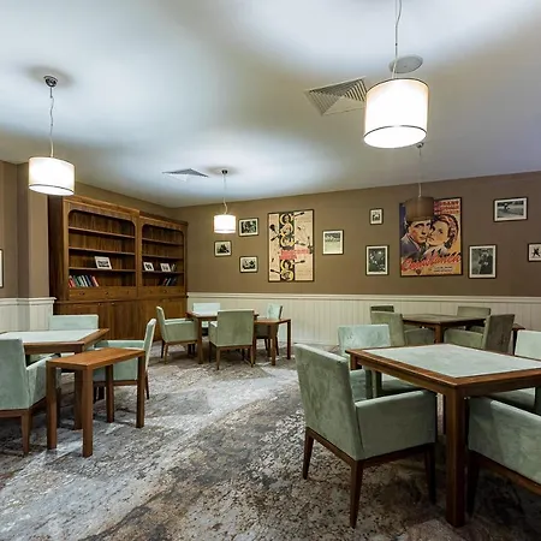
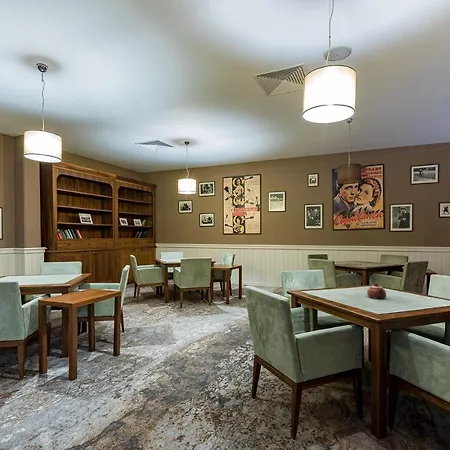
+ teapot [366,282,387,300]
